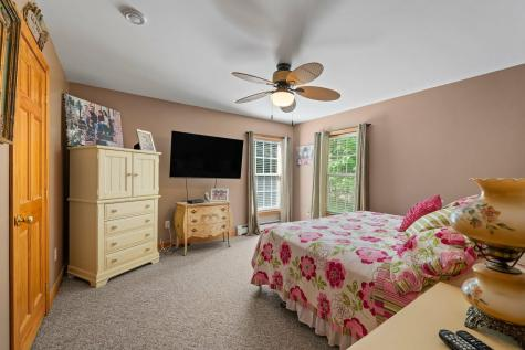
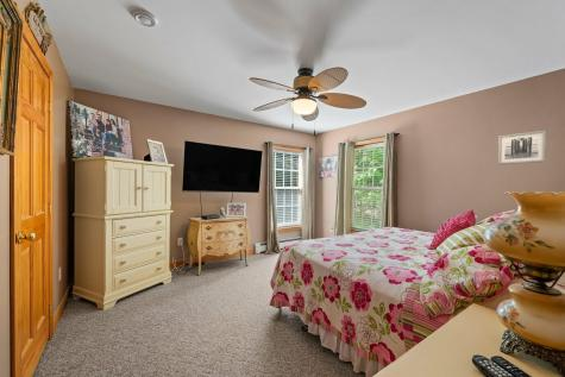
+ wall art [497,130,547,165]
